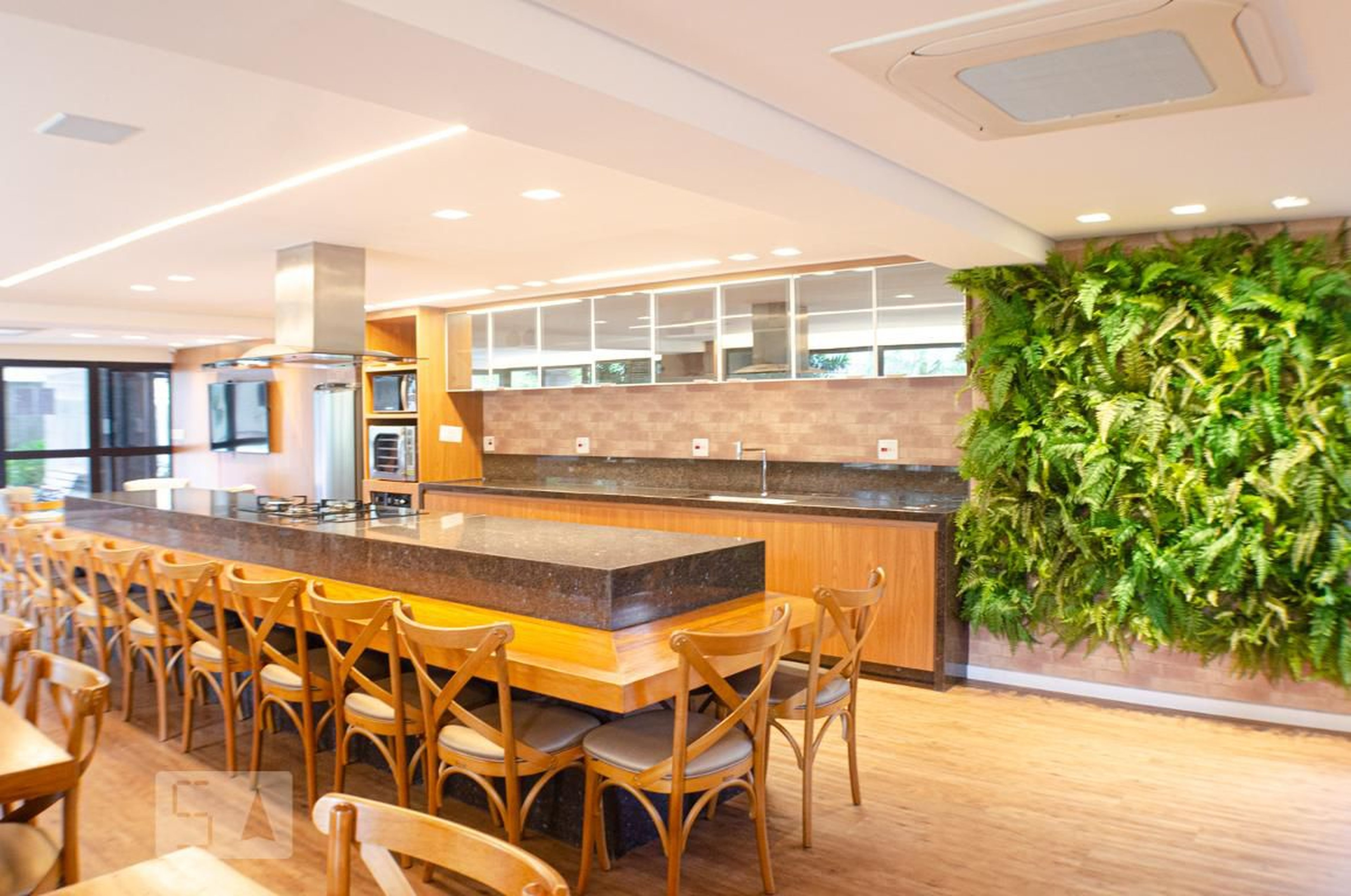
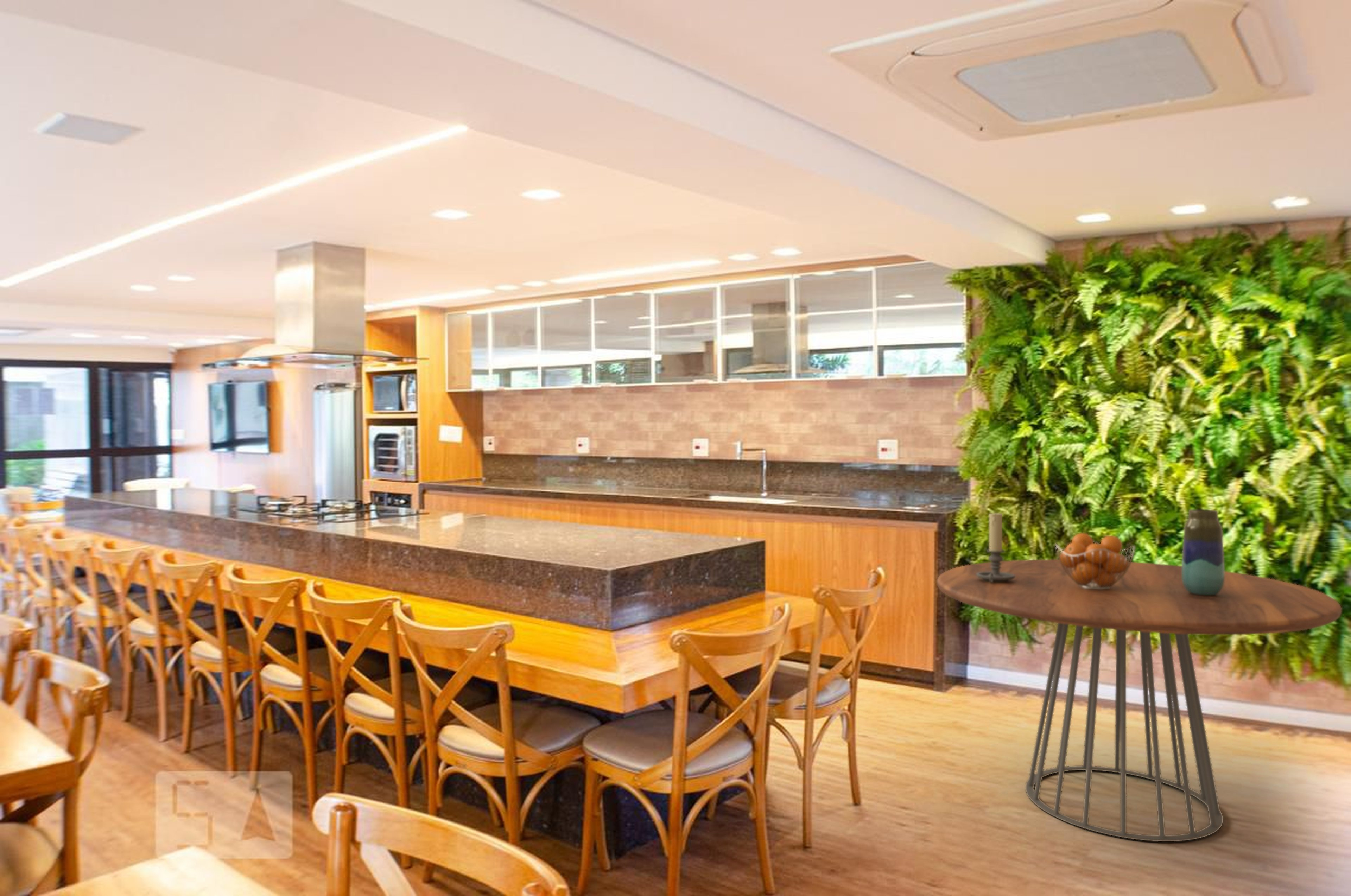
+ candle holder [976,511,1015,583]
+ vase [1181,509,1225,596]
+ dining table [937,559,1342,842]
+ fruit basket [1055,533,1135,590]
